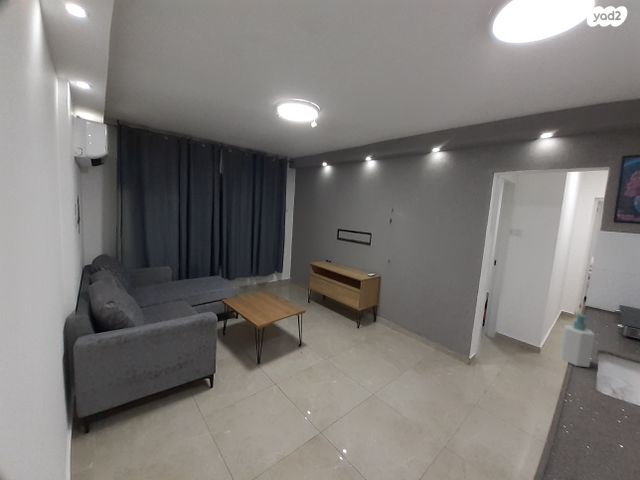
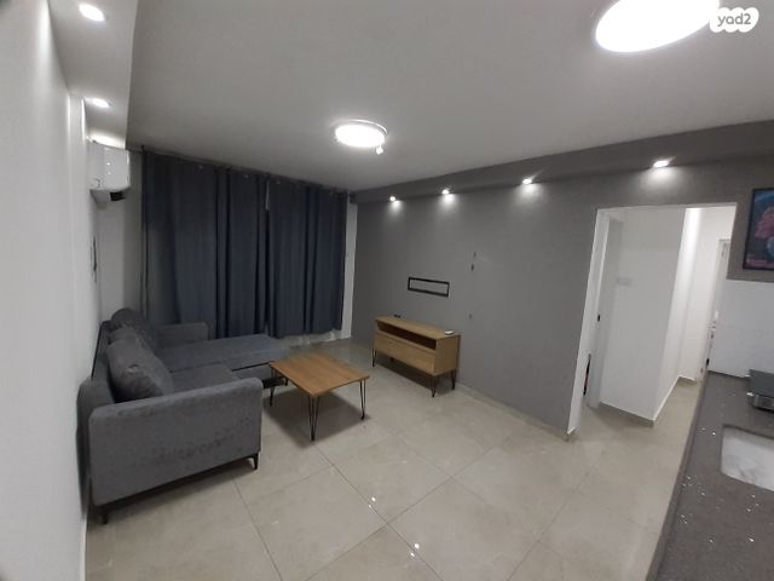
- soap bottle [559,312,596,368]
